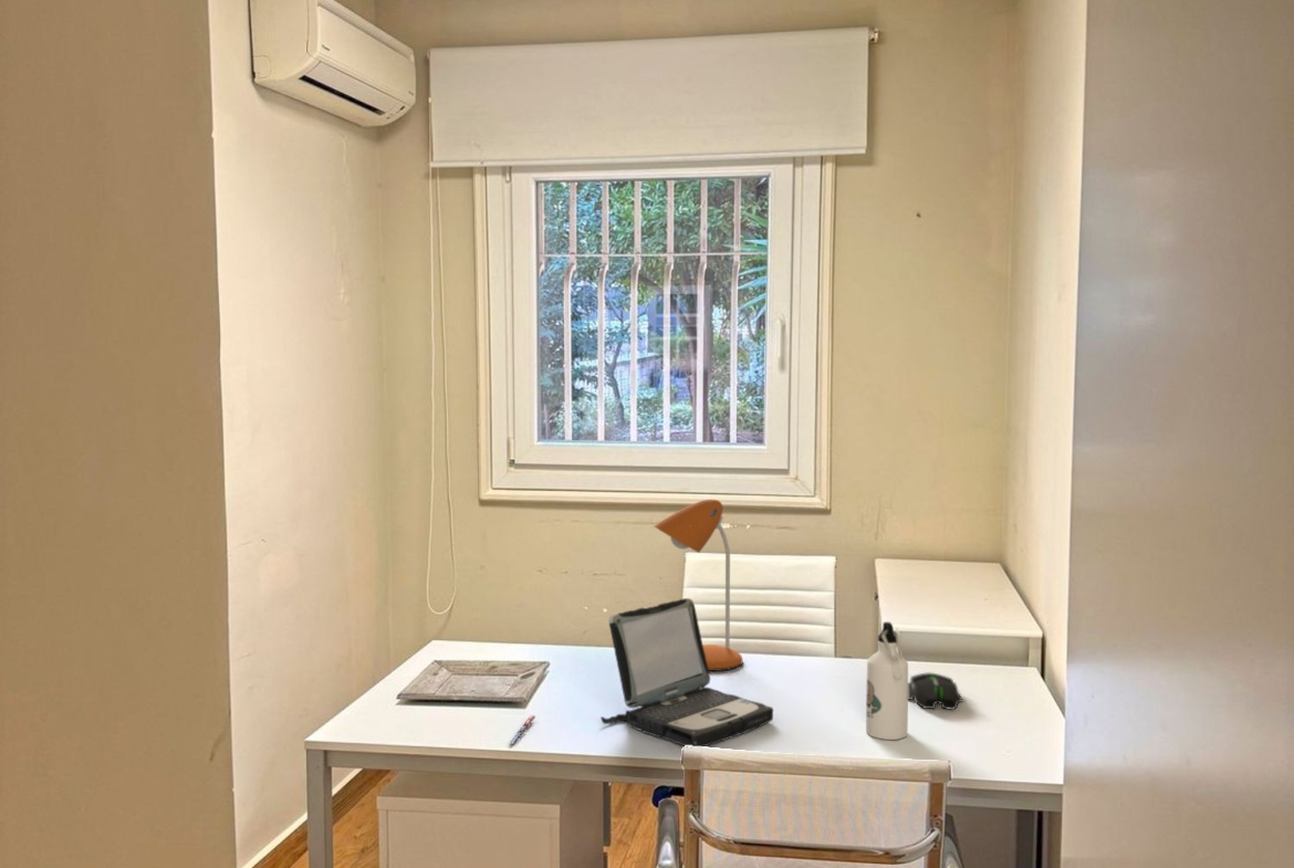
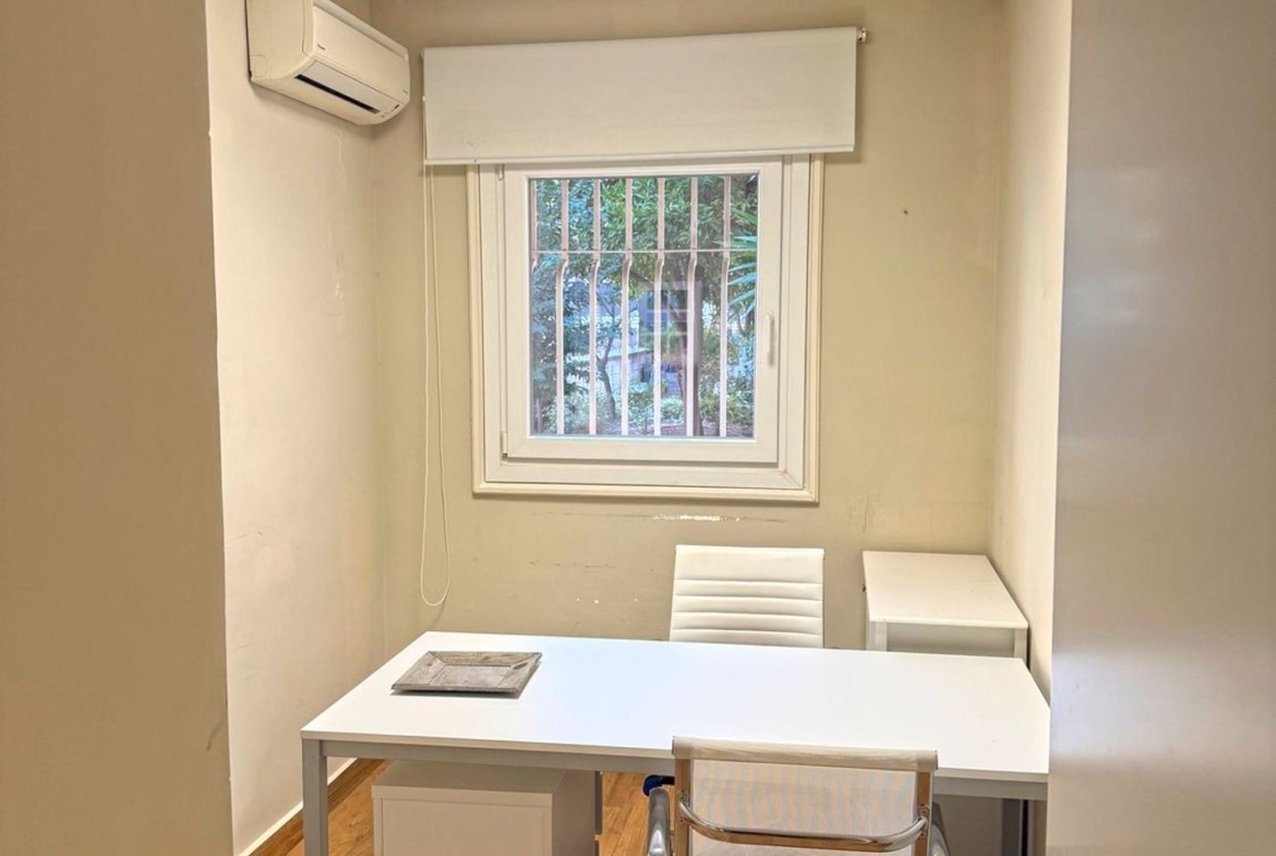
- pen [508,714,536,745]
- water bottle [865,620,909,741]
- mouse [908,671,964,711]
- desk lamp [653,499,743,672]
- laptop [599,597,774,747]
